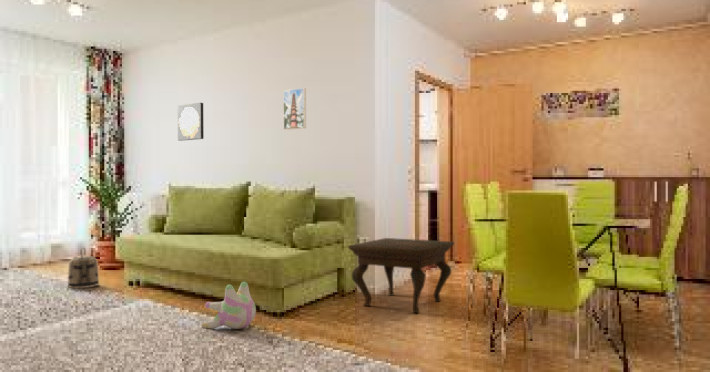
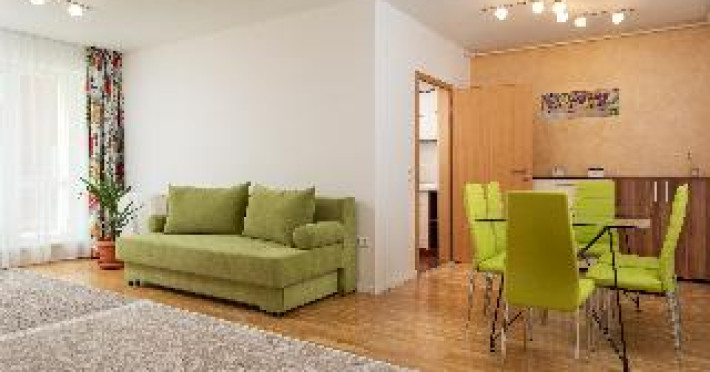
- side table [347,237,455,314]
- wall art [177,102,205,142]
- basket [67,247,100,289]
- plush toy [200,281,257,330]
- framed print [282,87,307,131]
